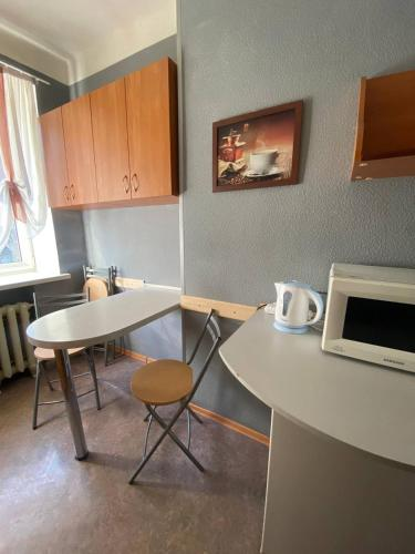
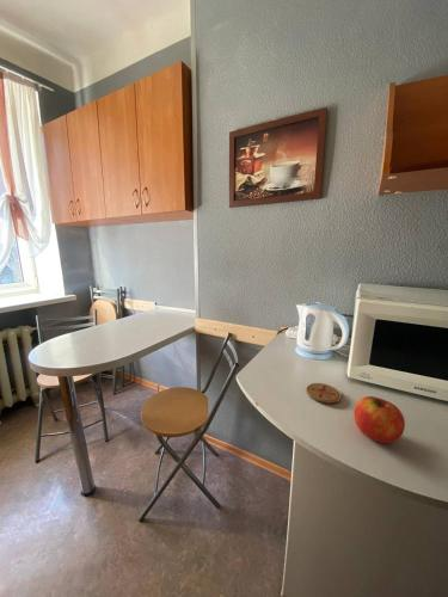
+ coaster [305,382,343,405]
+ apple [354,395,406,444]
